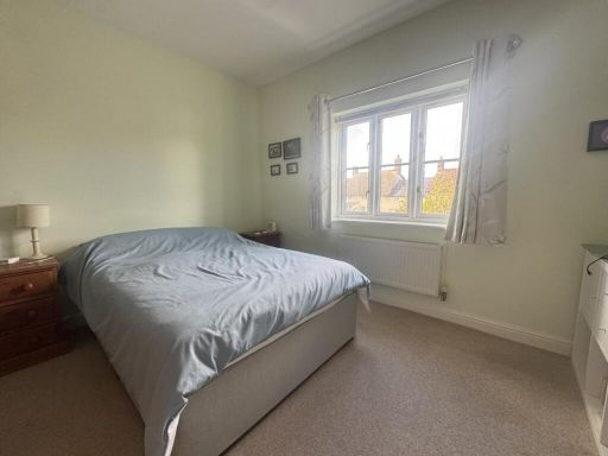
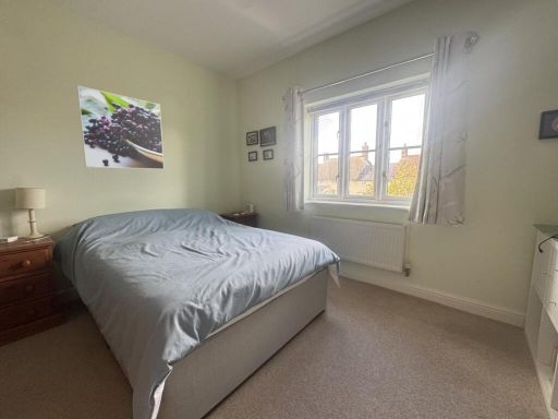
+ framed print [76,85,165,170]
